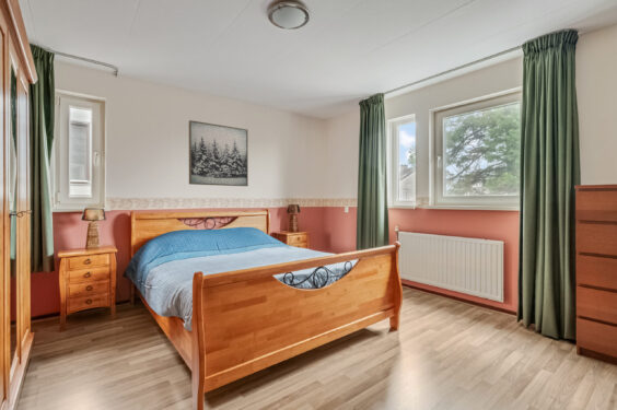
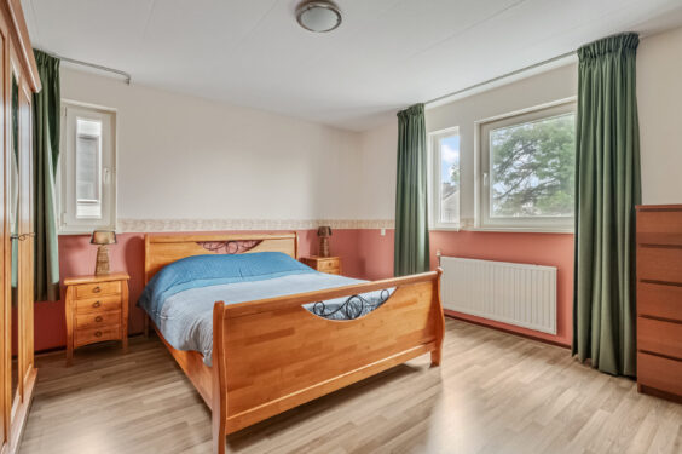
- wall art [188,119,249,187]
